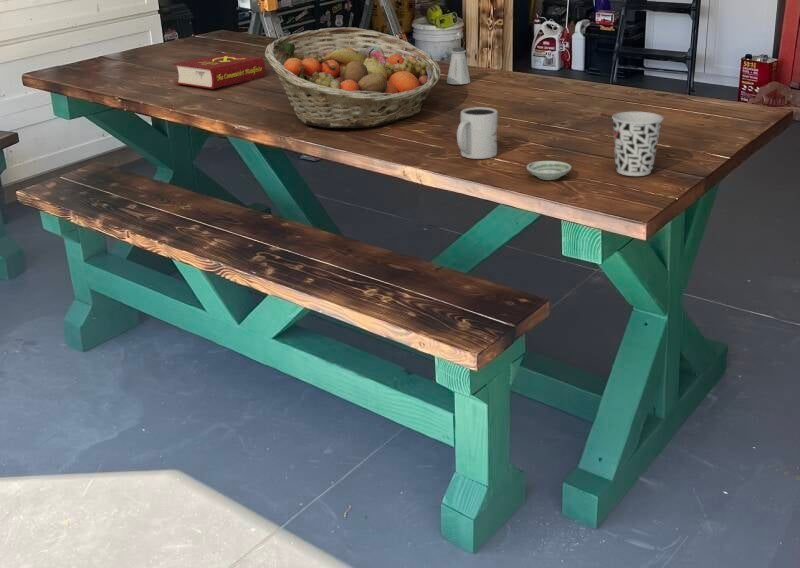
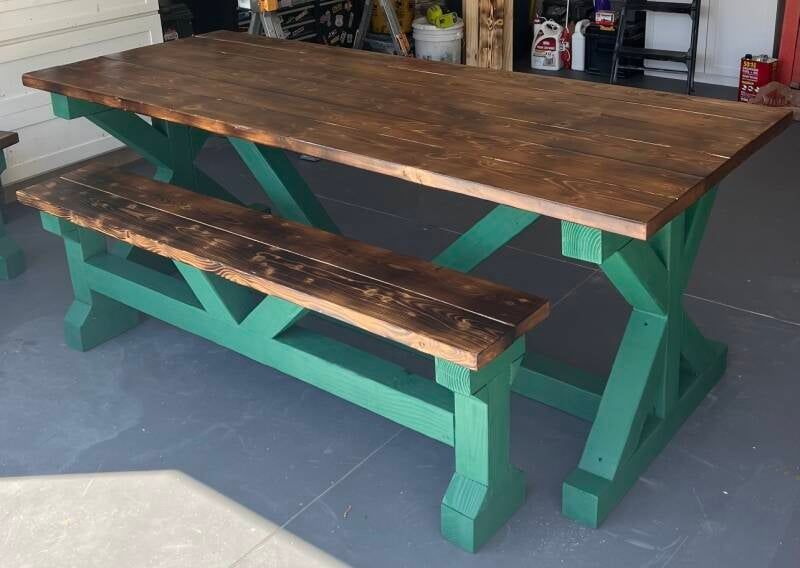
- mug [456,106,499,160]
- cup [611,111,664,177]
- book [172,53,266,90]
- saltshaker [446,46,471,85]
- saucer [526,160,572,181]
- fruit basket [264,26,442,129]
